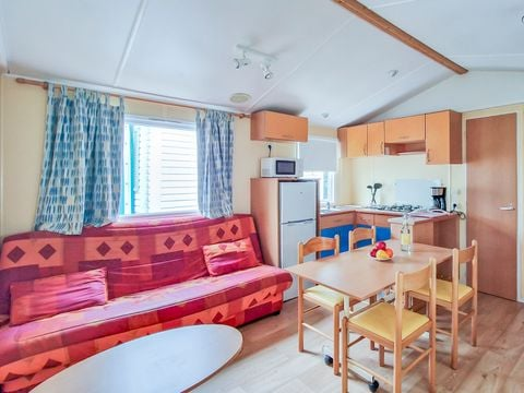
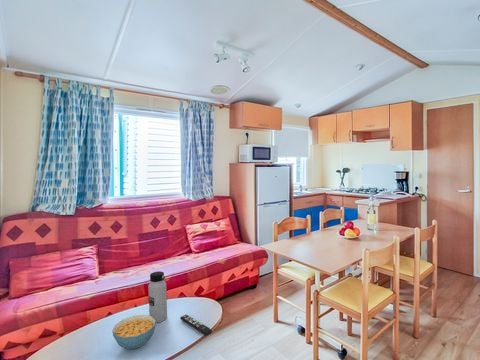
+ water bottle [147,270,168,324]
+ remote control [179,314,213,337]
+ cereal bowl [111,314,157,350]
